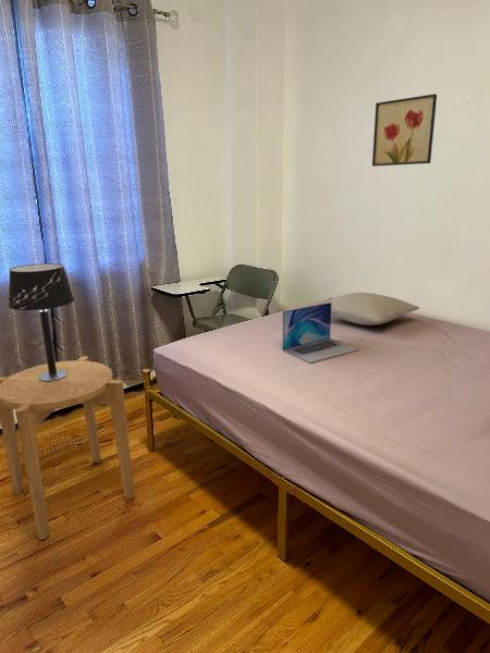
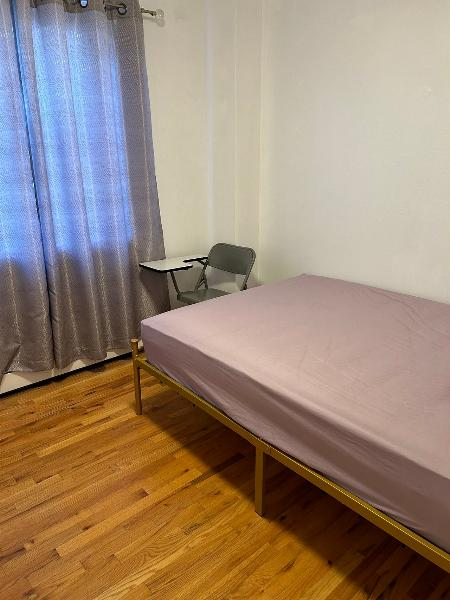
- pillow [324,292,420,326]
- wall art [371,93,438,168]
- side table [0,355,135,541]
- table lamp [8,262,75,382]
- laptop [281,303,359,364]
